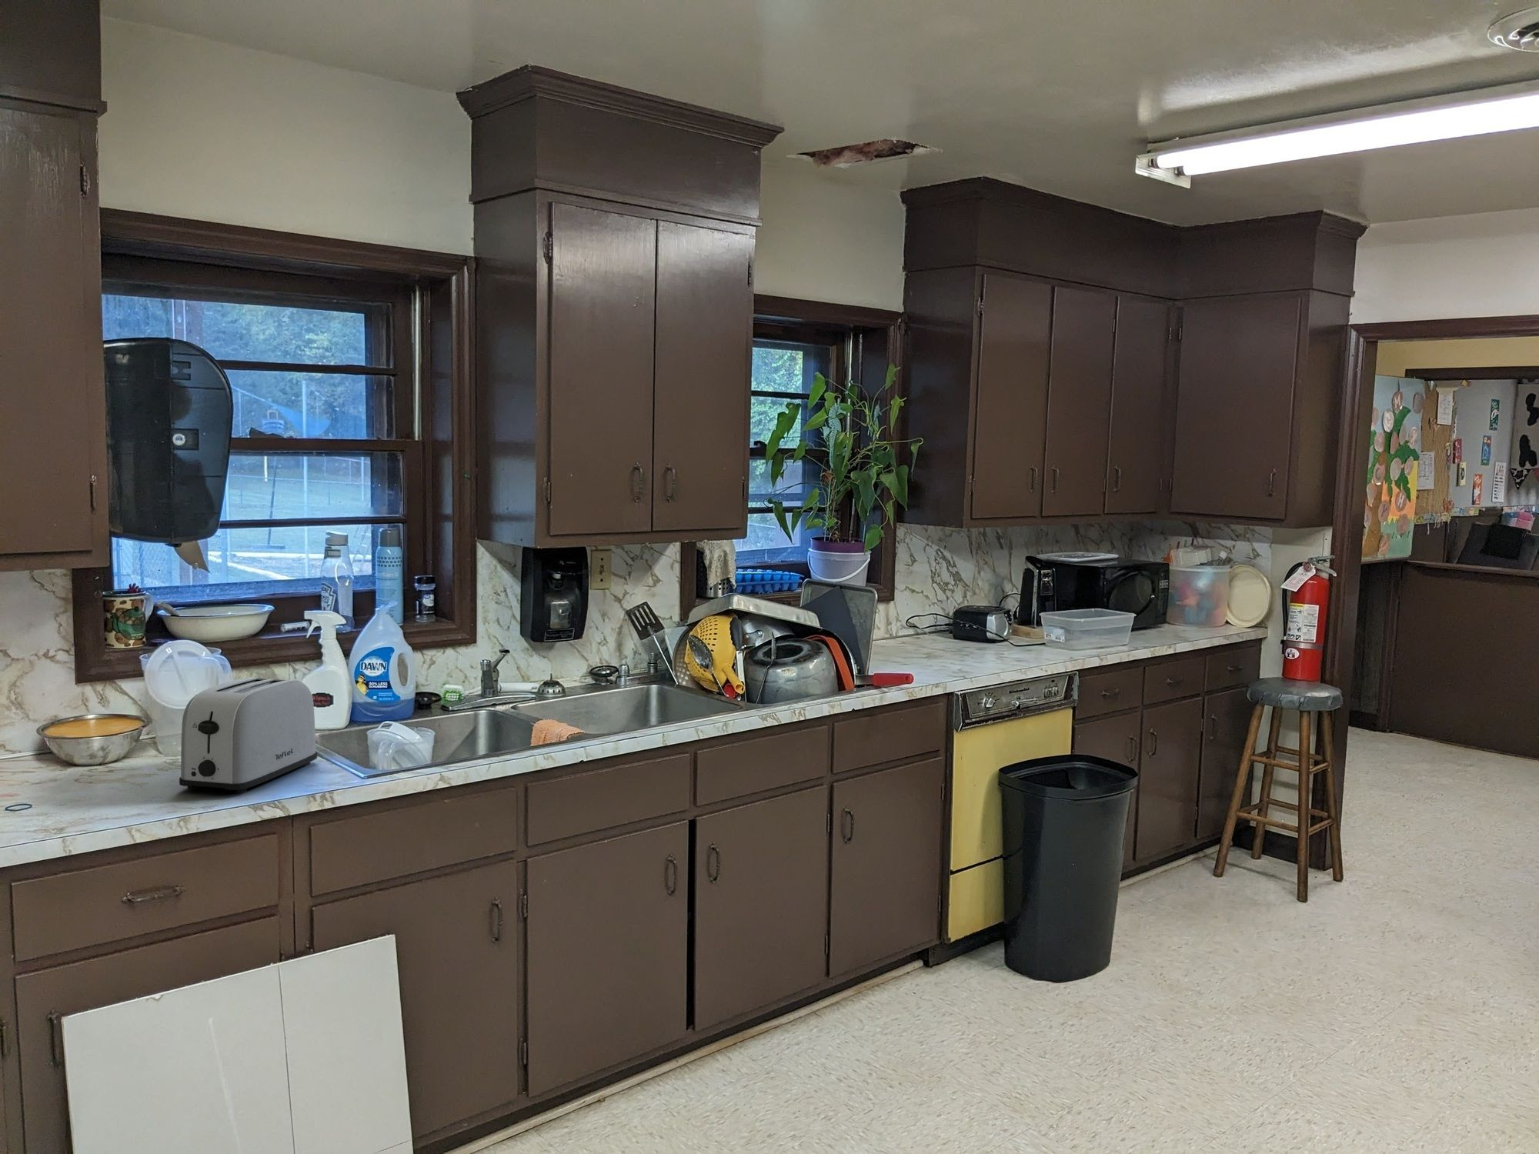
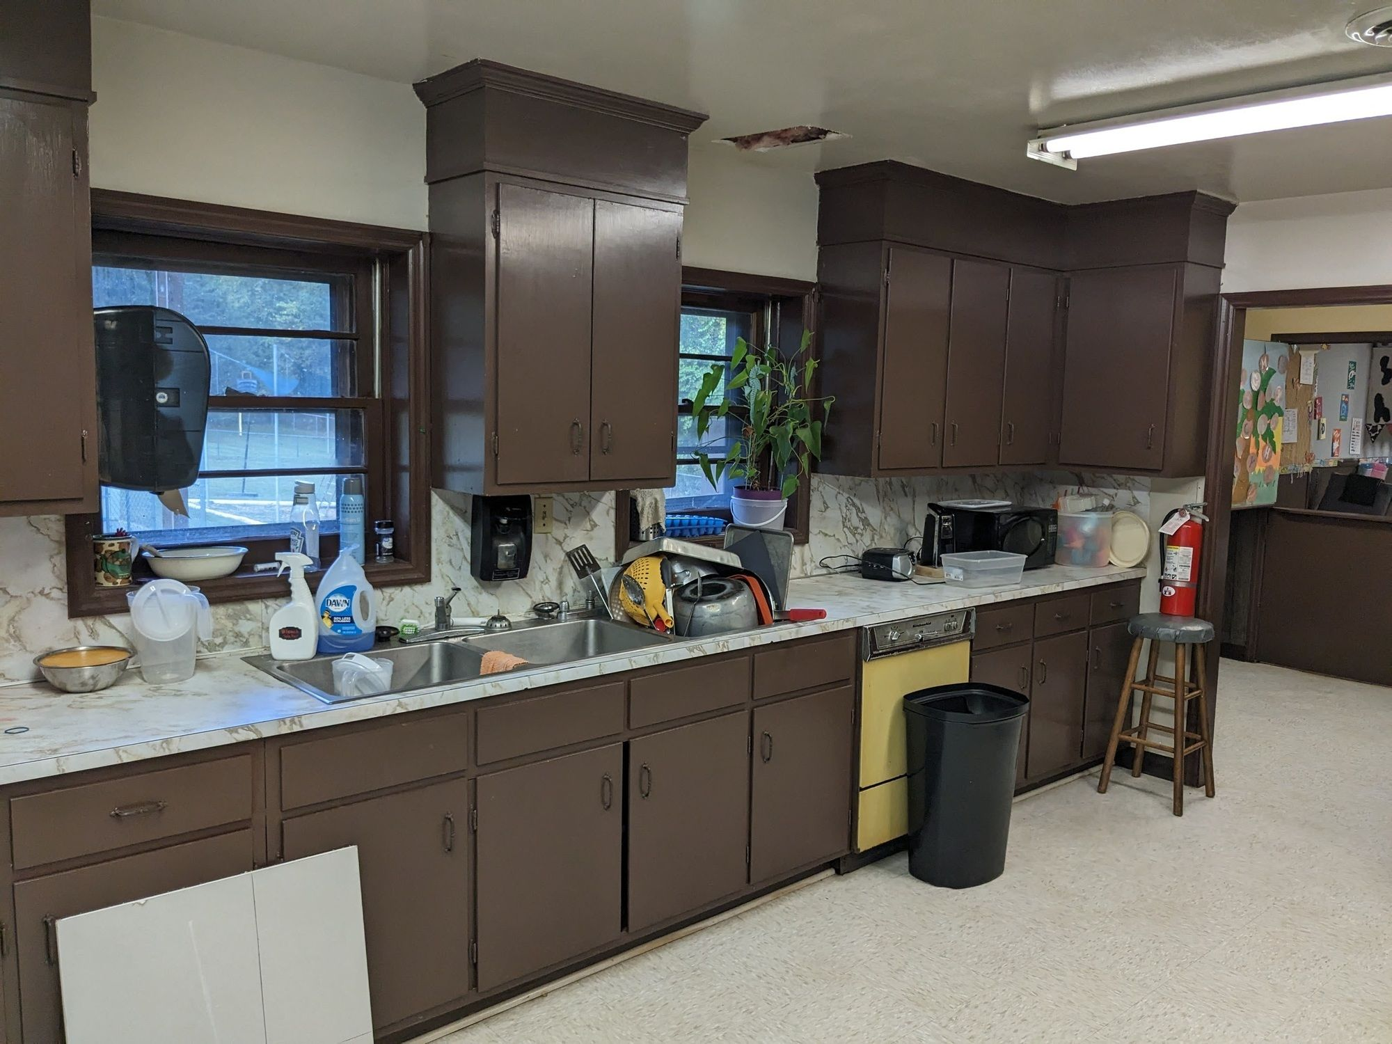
- toaster [178,676,317,795]
